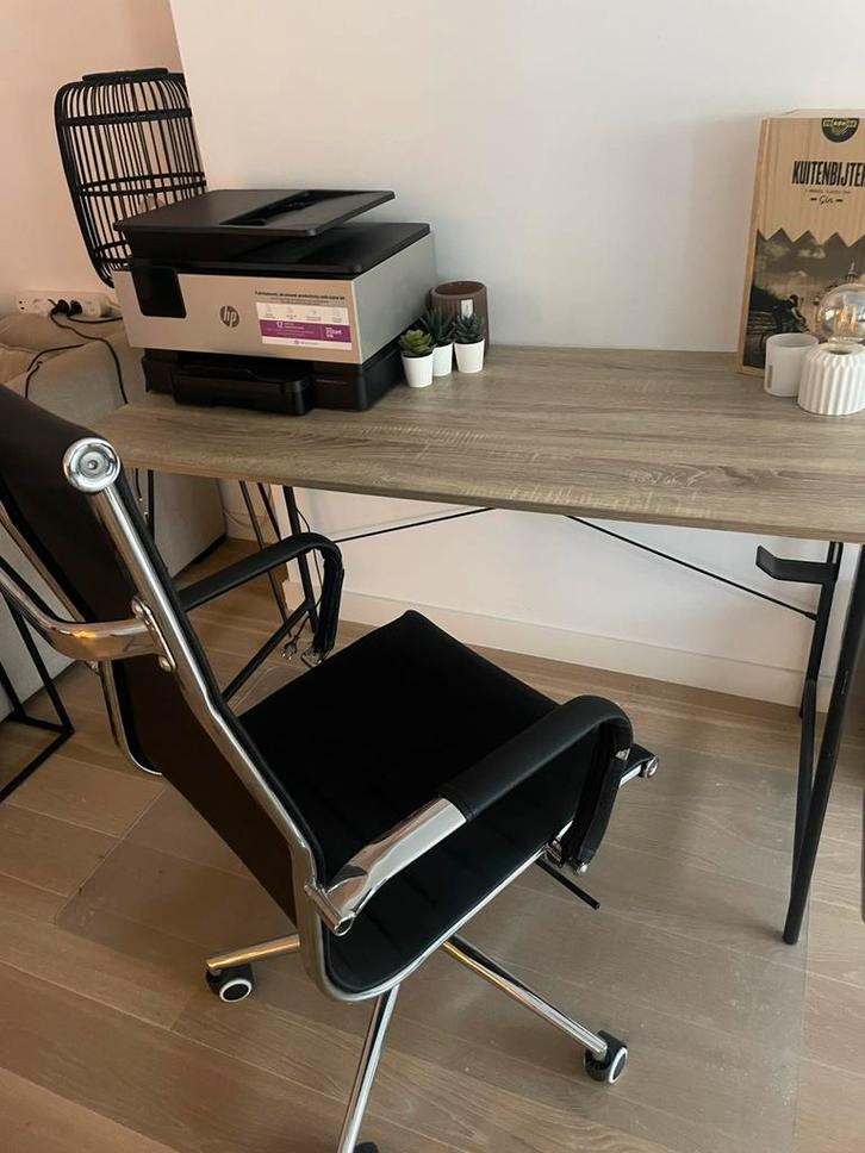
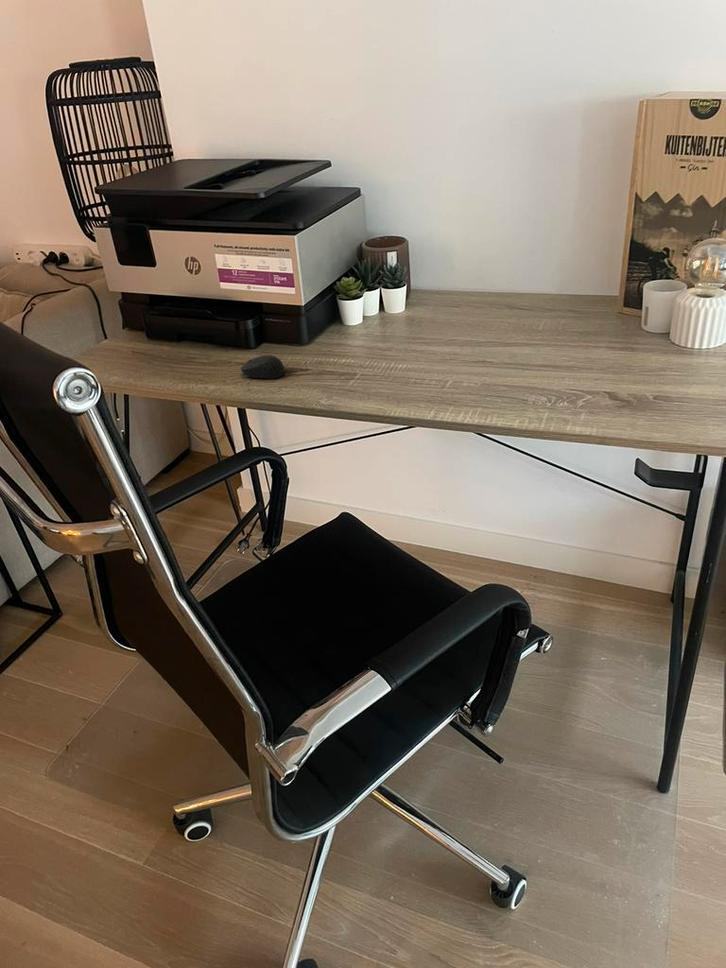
+ computer mouse [240,354,286,379]
